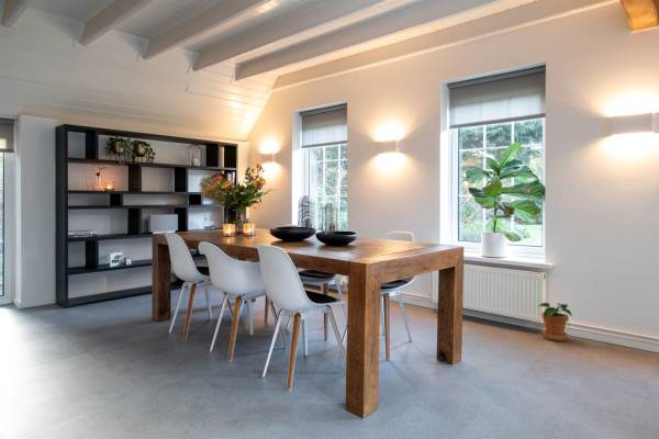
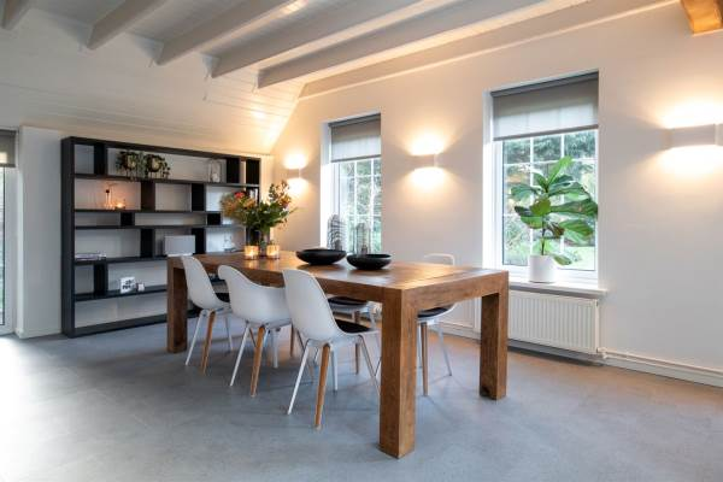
- potted plant [538,302,572,342]
